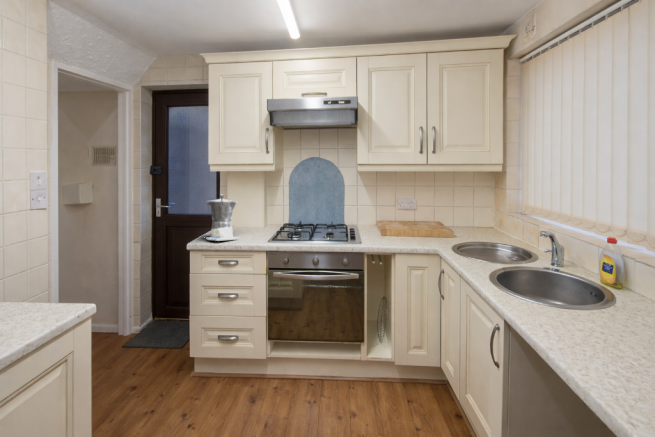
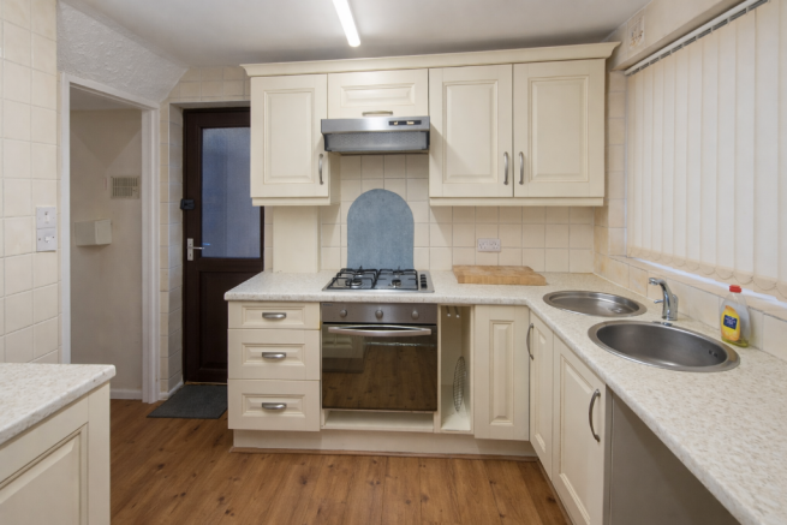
- coffee maker [206,193,241,242]
